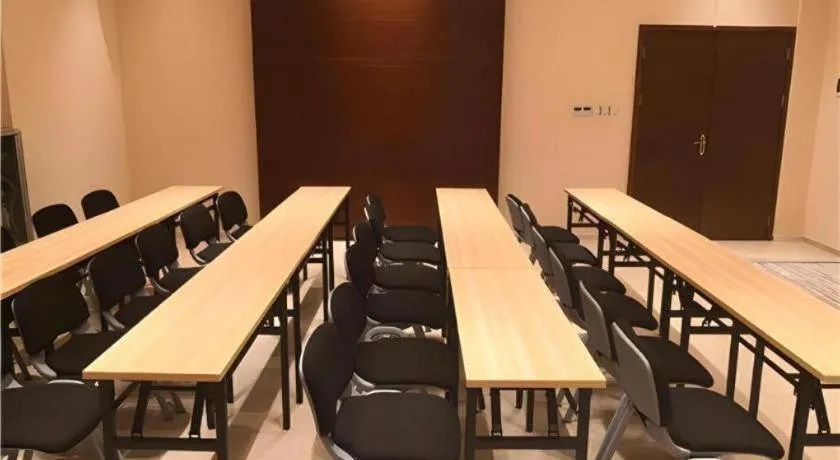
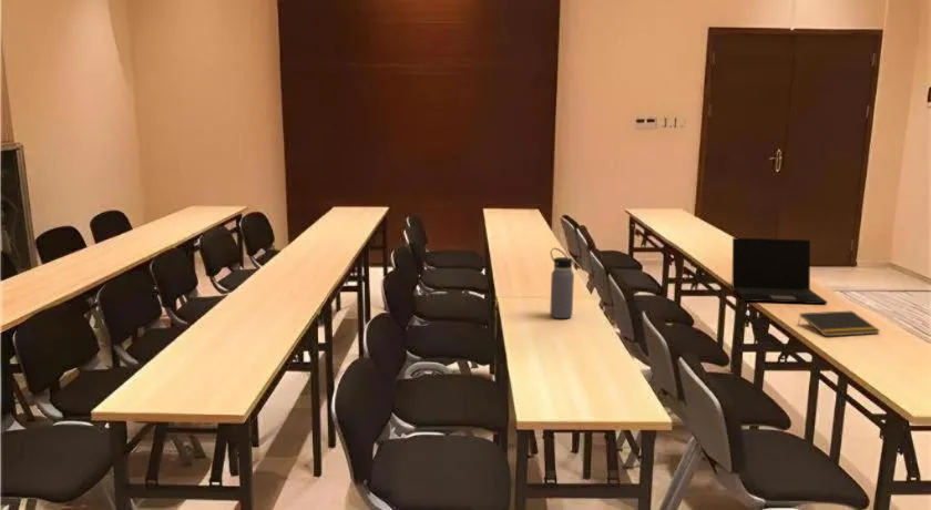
+ notepad [797,310,880,337]
+ water bottle [549,247,575,319]
+ laptop [732,236,828,305]
